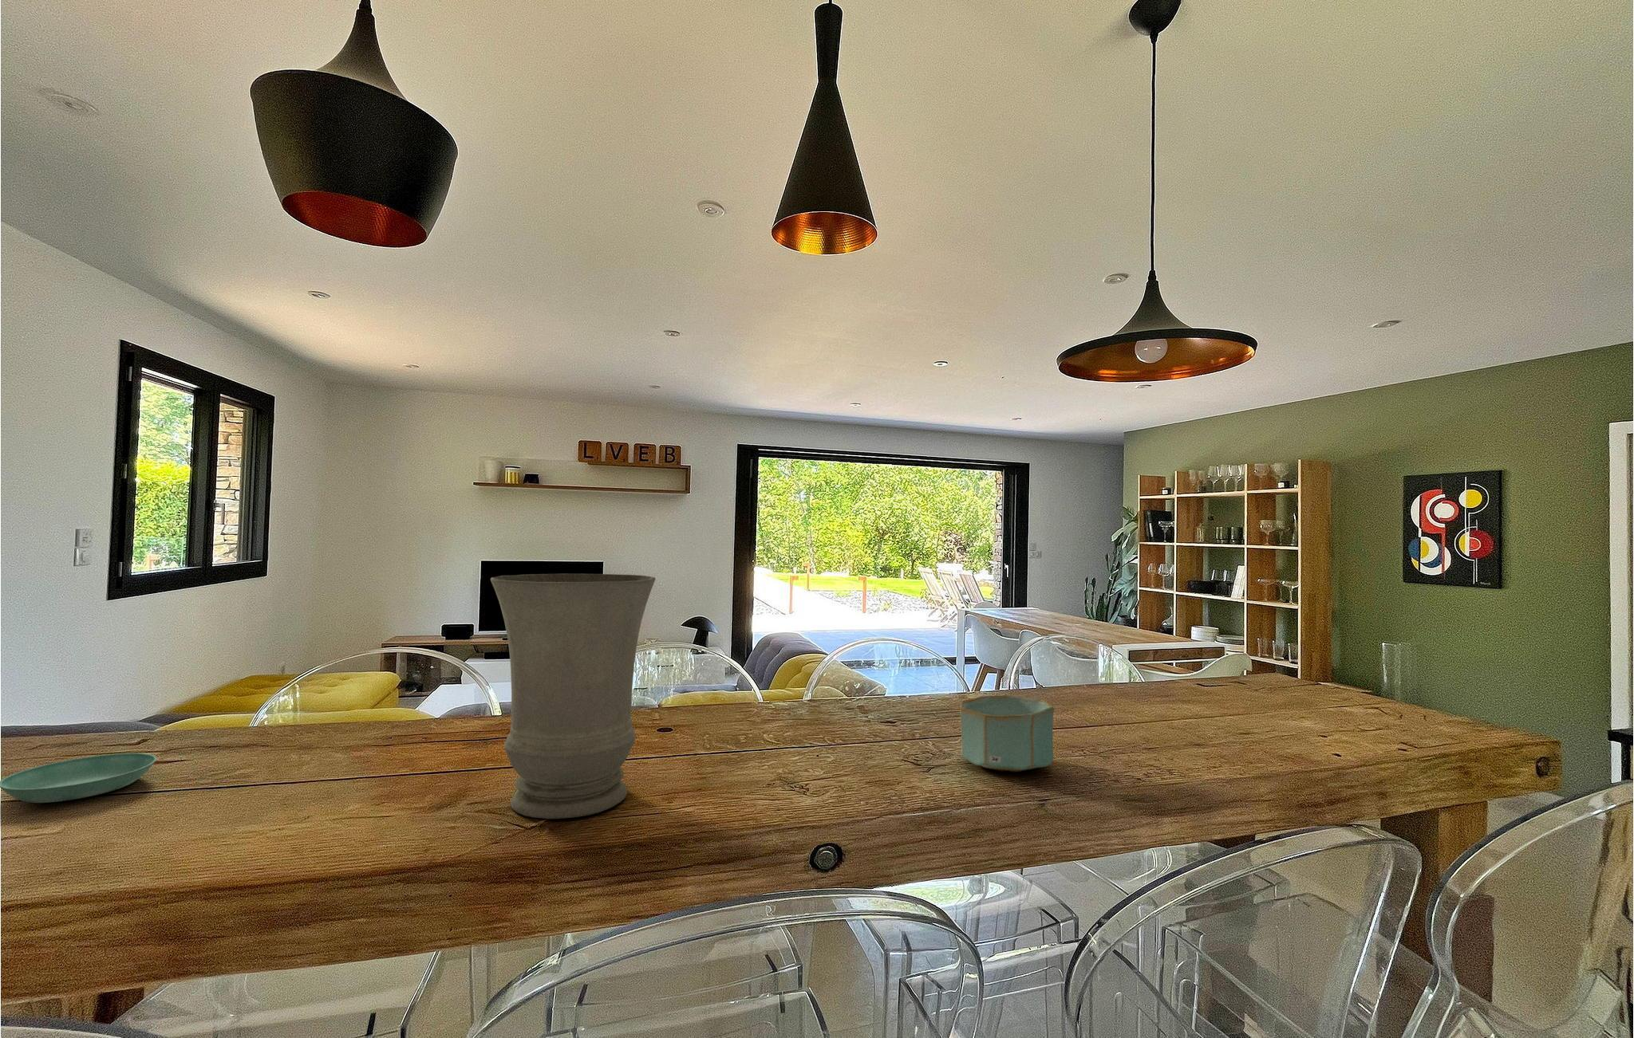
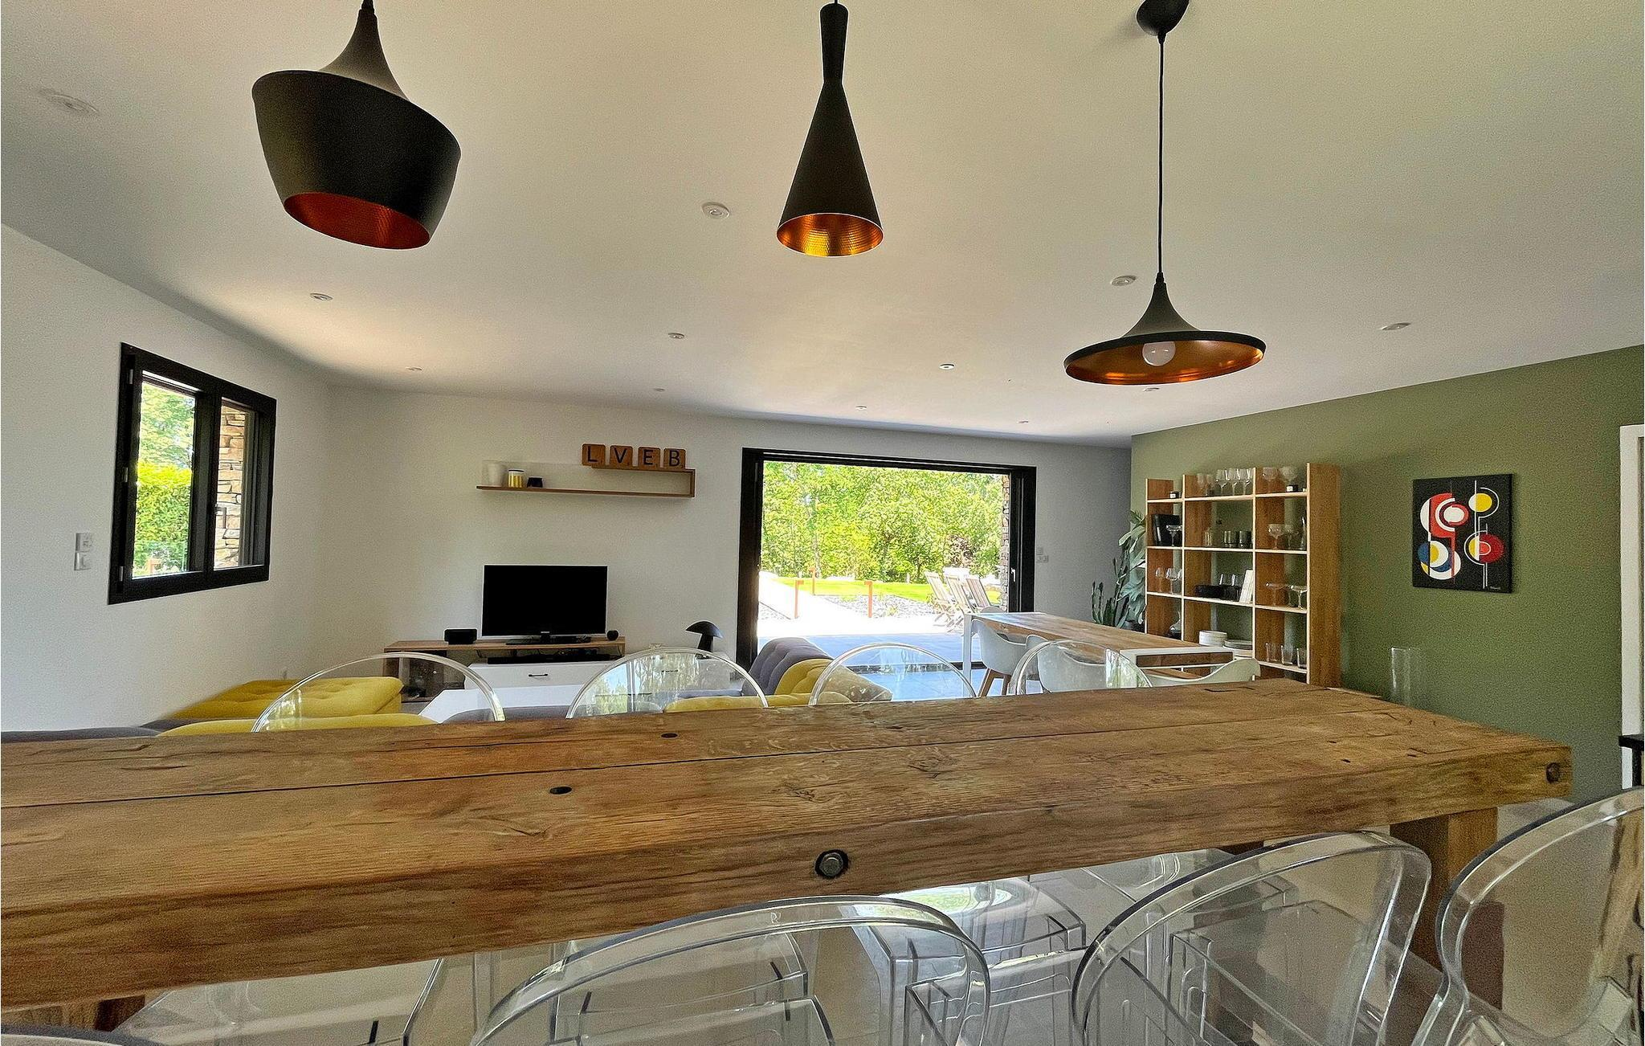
- saucer [0,752,157,803]
- bowl [960,694,1055,773]
- vase [489,574,656,819]
